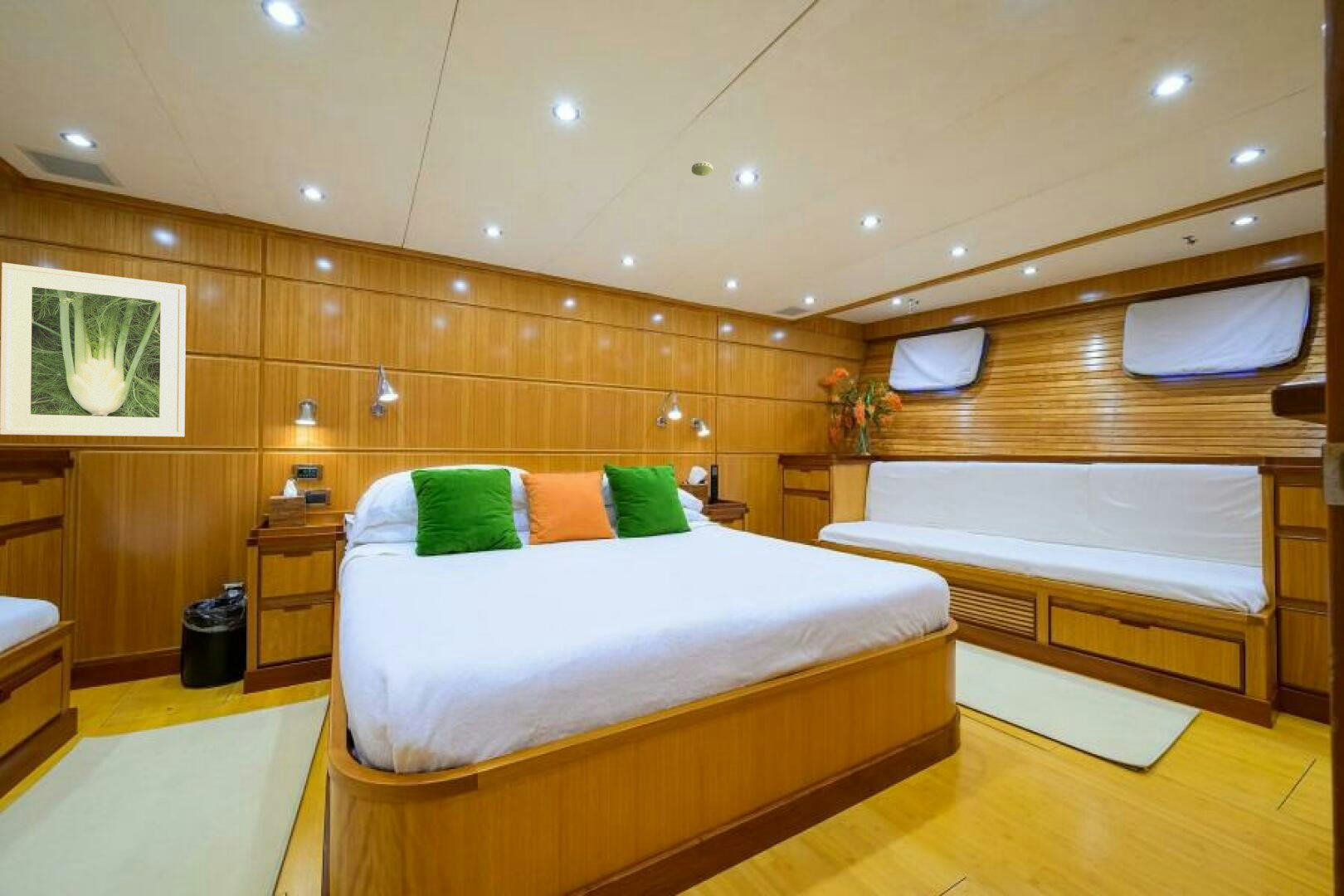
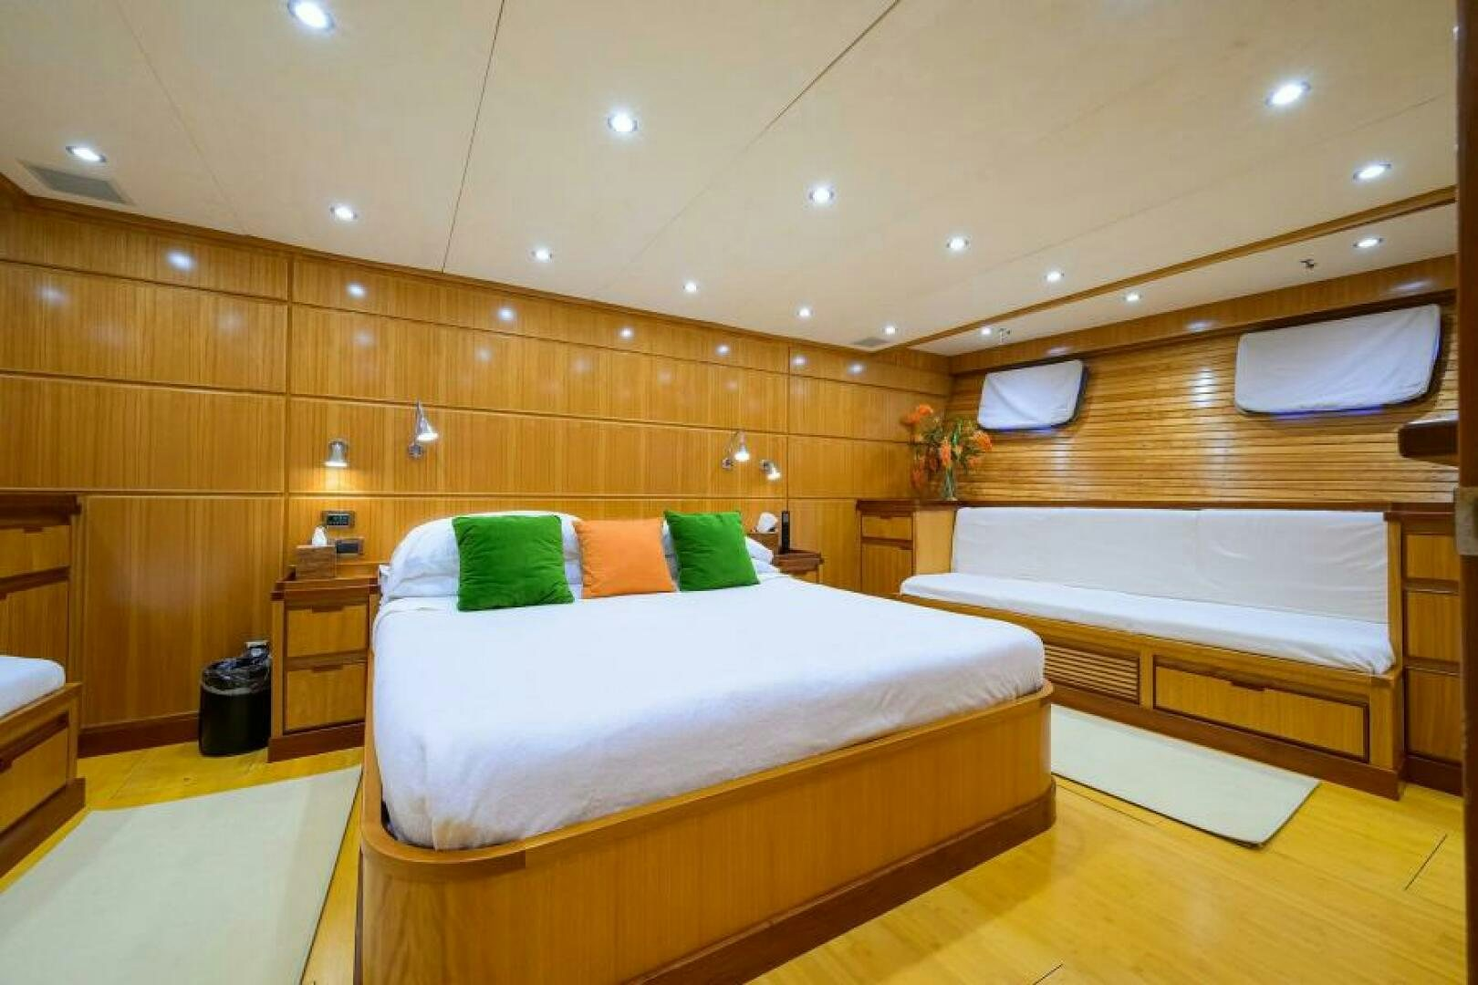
- smoke detector [691,161,713,177]
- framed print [0,262,187,438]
